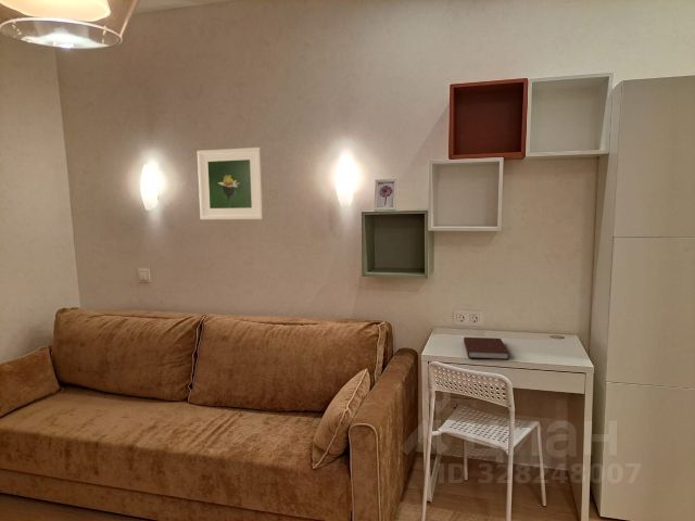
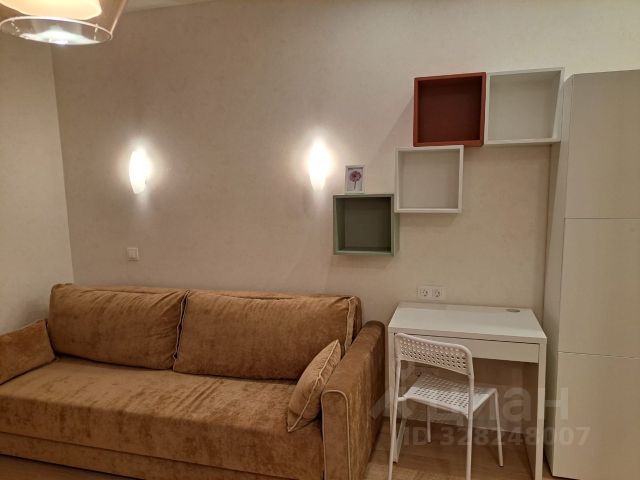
- notebook [463,336,510,360]
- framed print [197,147,264,220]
